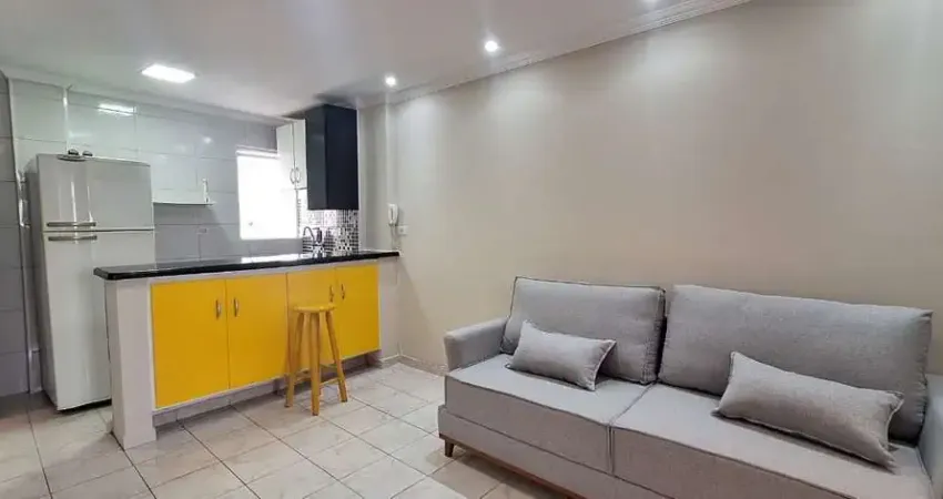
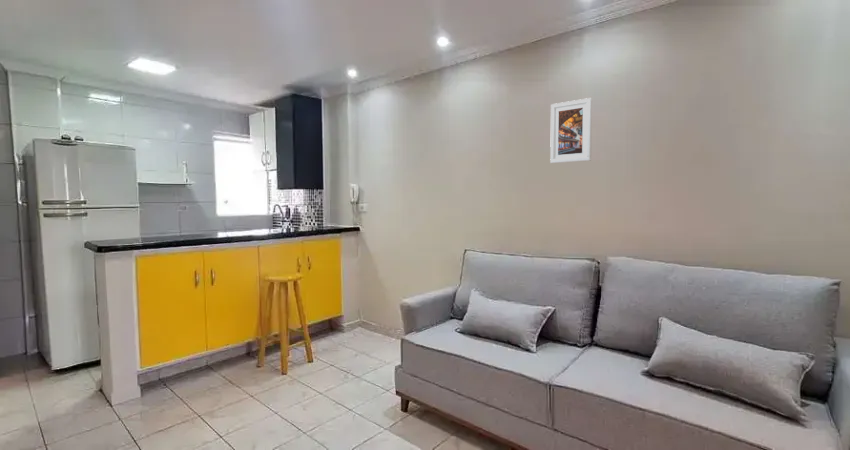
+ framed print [549,97,593,164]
